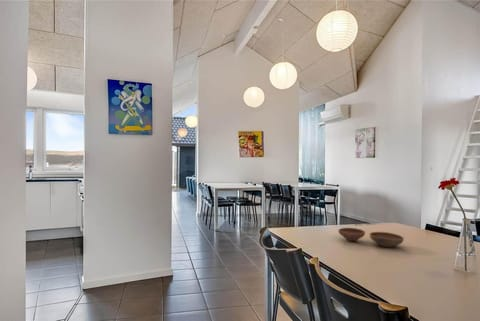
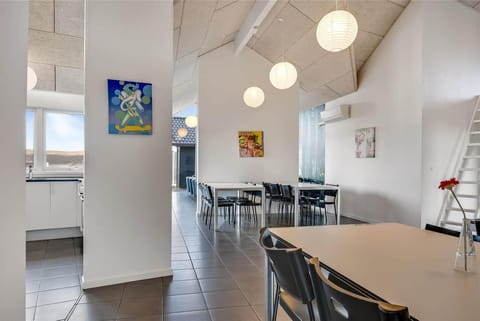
- bowl [337,227,405,248]
